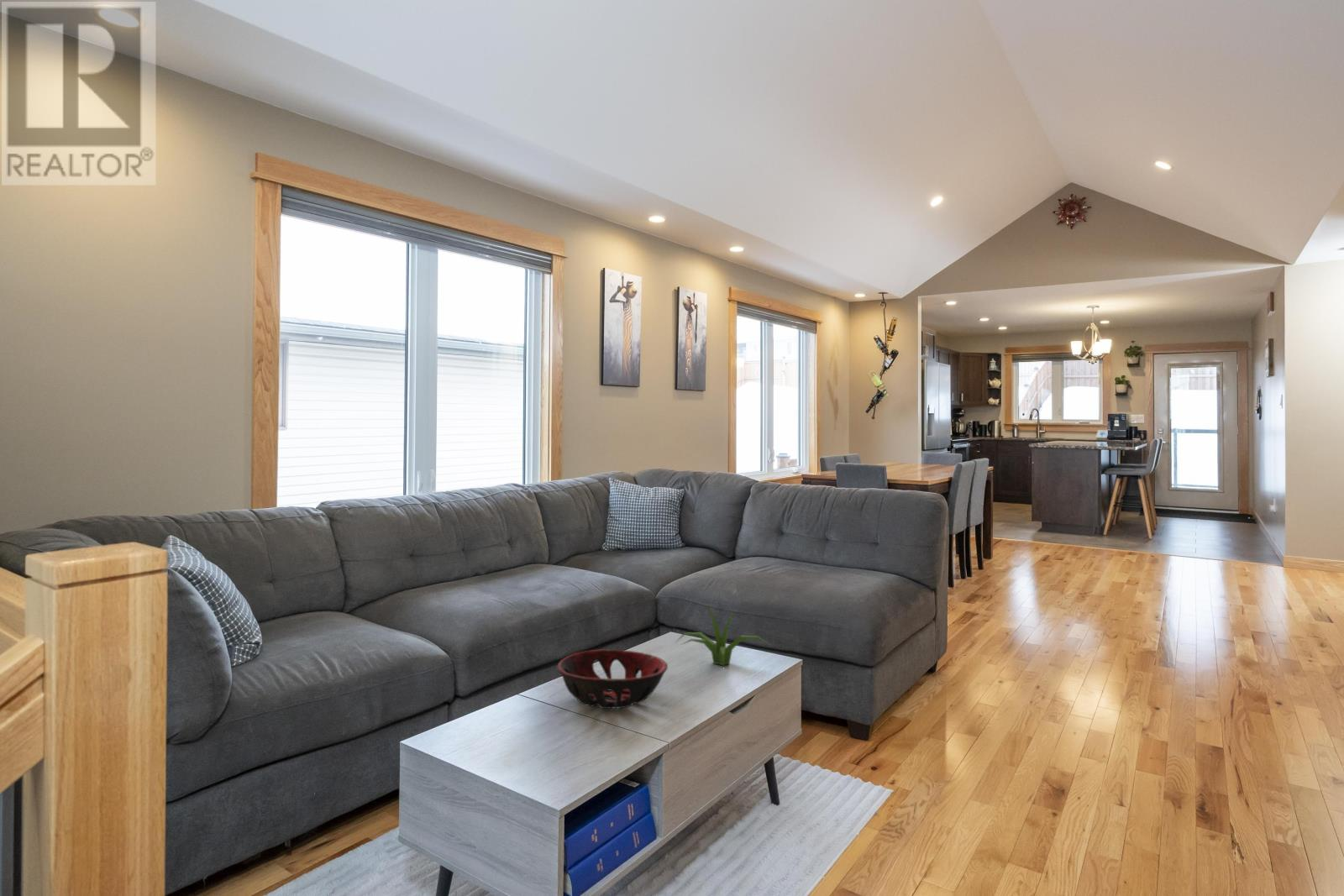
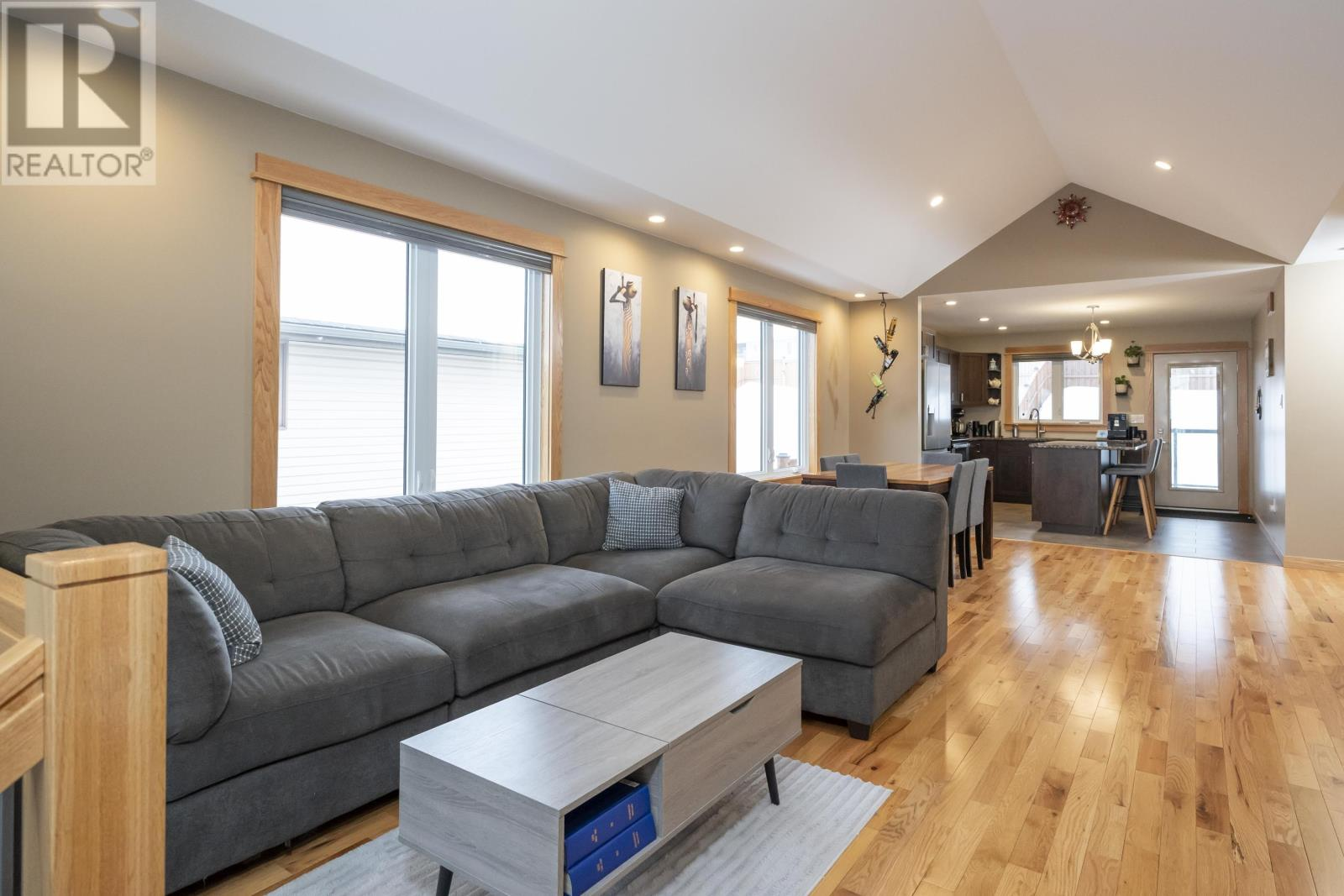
- decorative bowl [557,649,669,710]
- plant [673,600,772,667]
